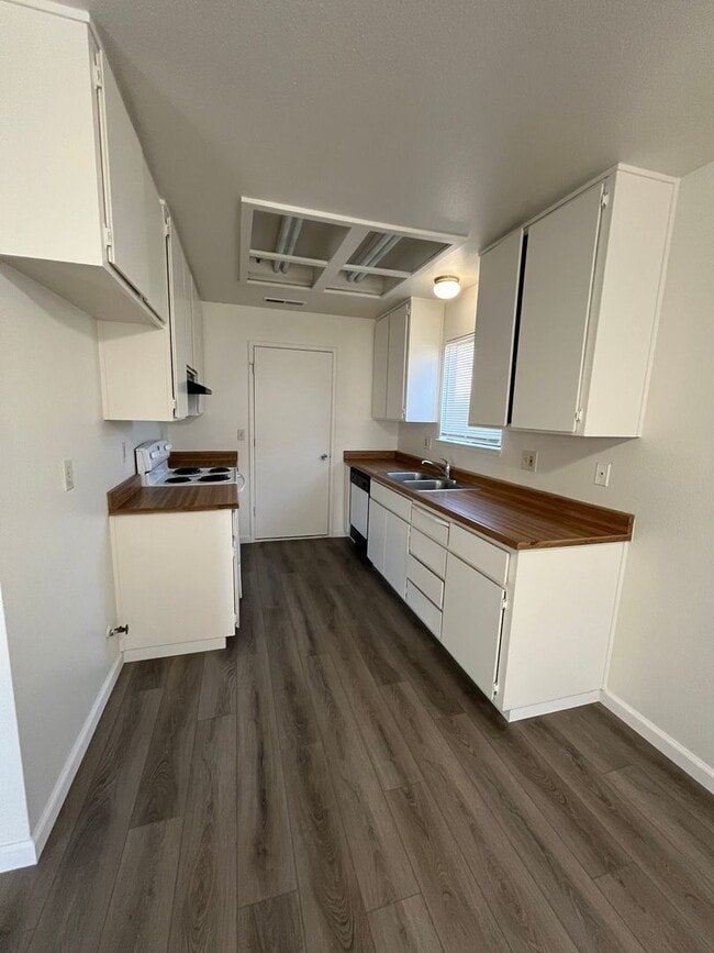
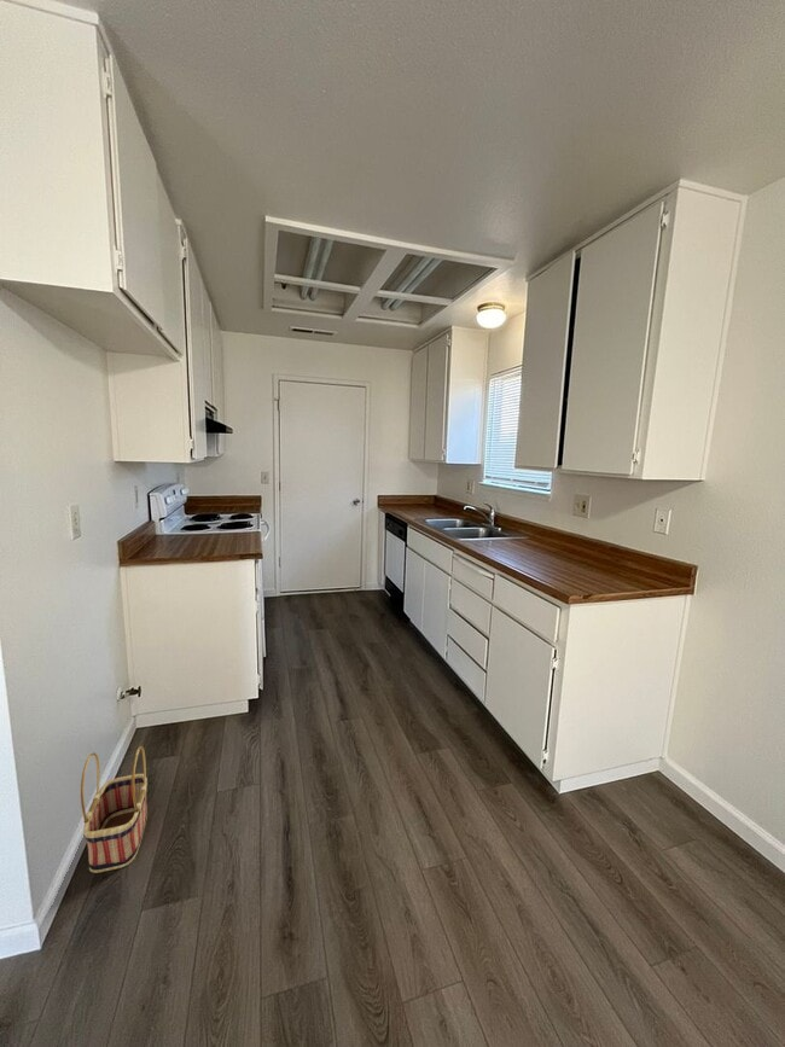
+ basket [80,745,149,874]
